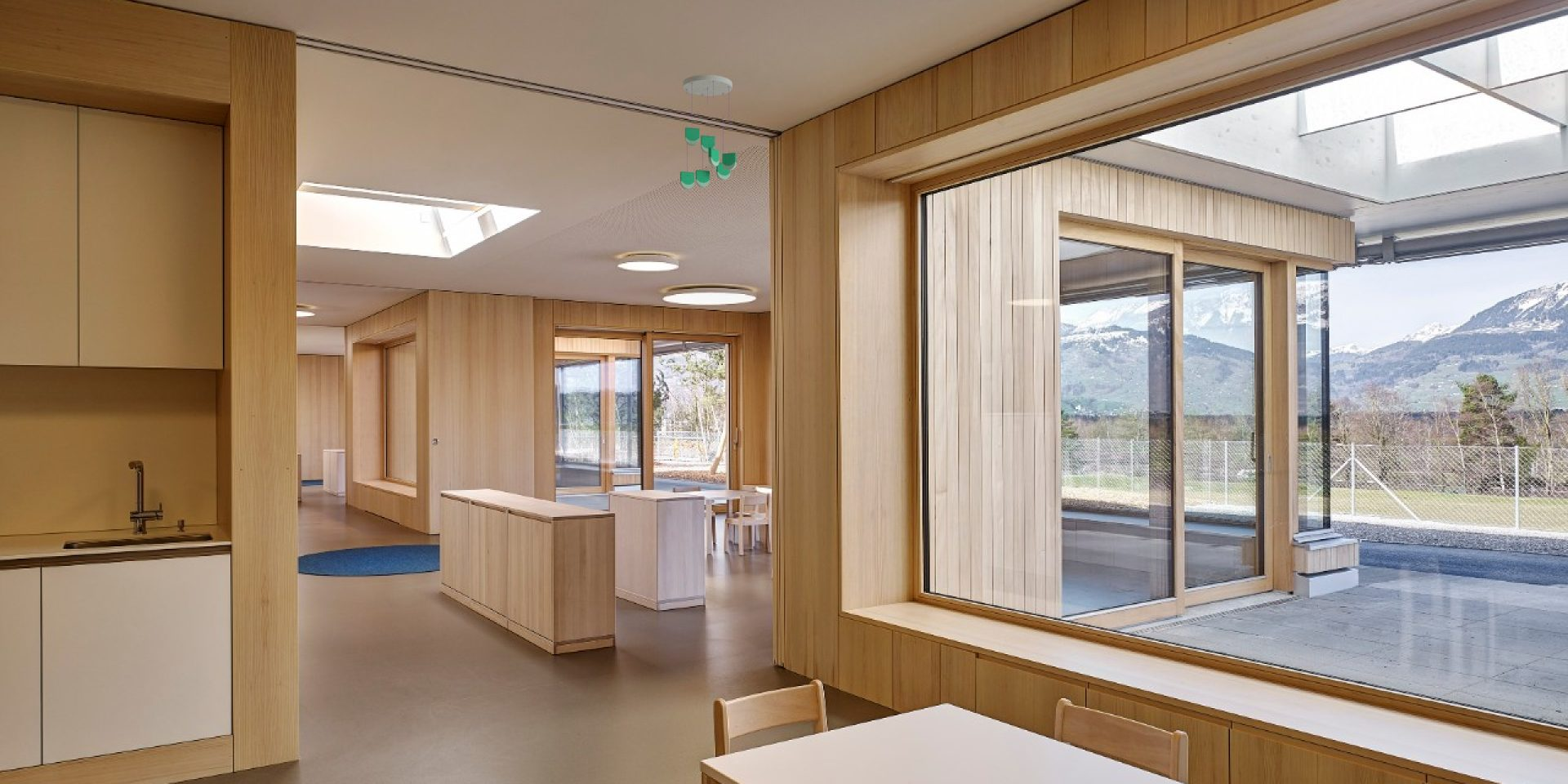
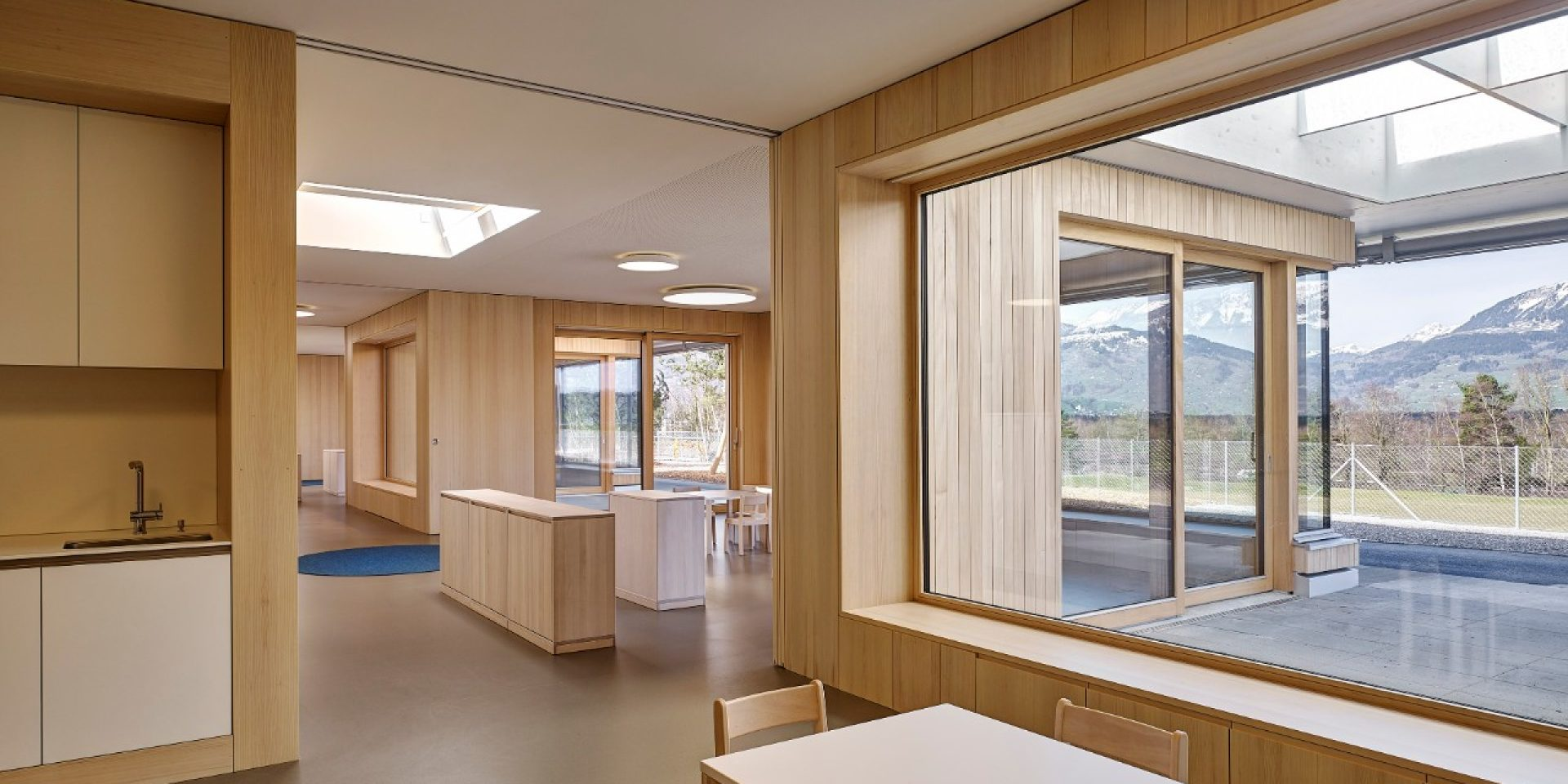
- ceiling mobile [679,74,737,190]
